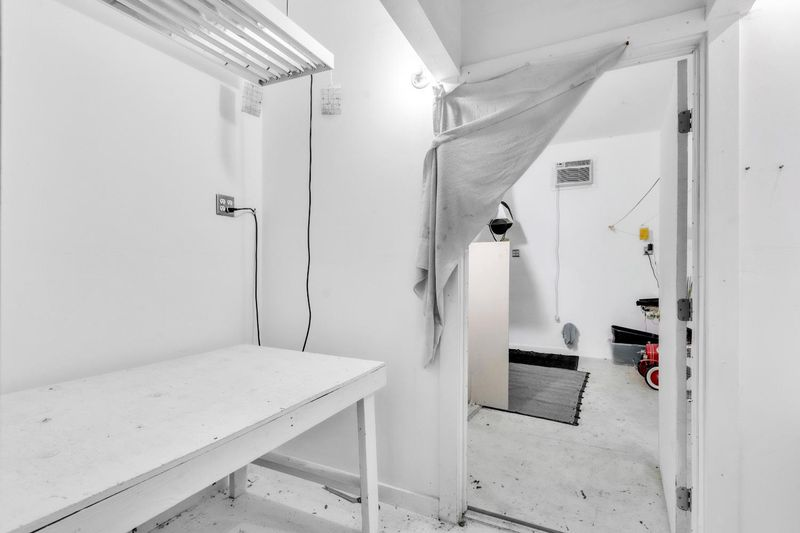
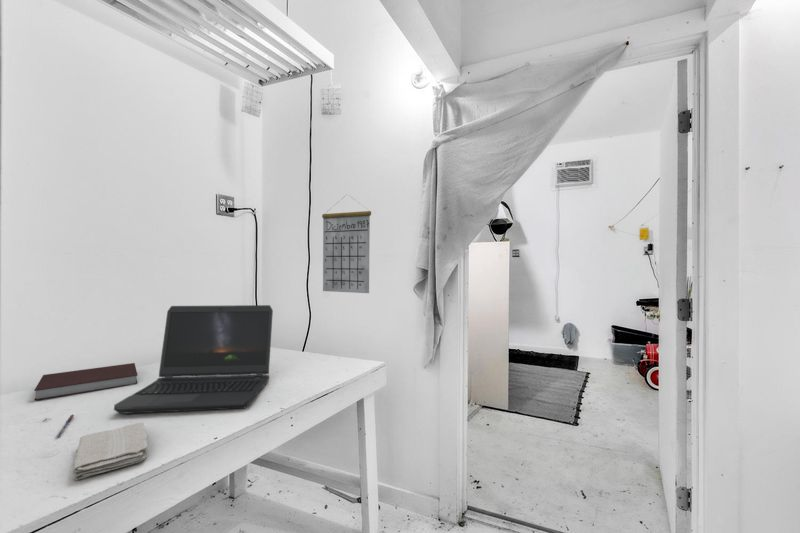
+ pen [55,414,75,439]
+ laptop computer [113,304,274,415]
+ notebook [33,362,138,401]
+ calendar [321,195,372,294]
+ washcloth [72,421,148,481]
